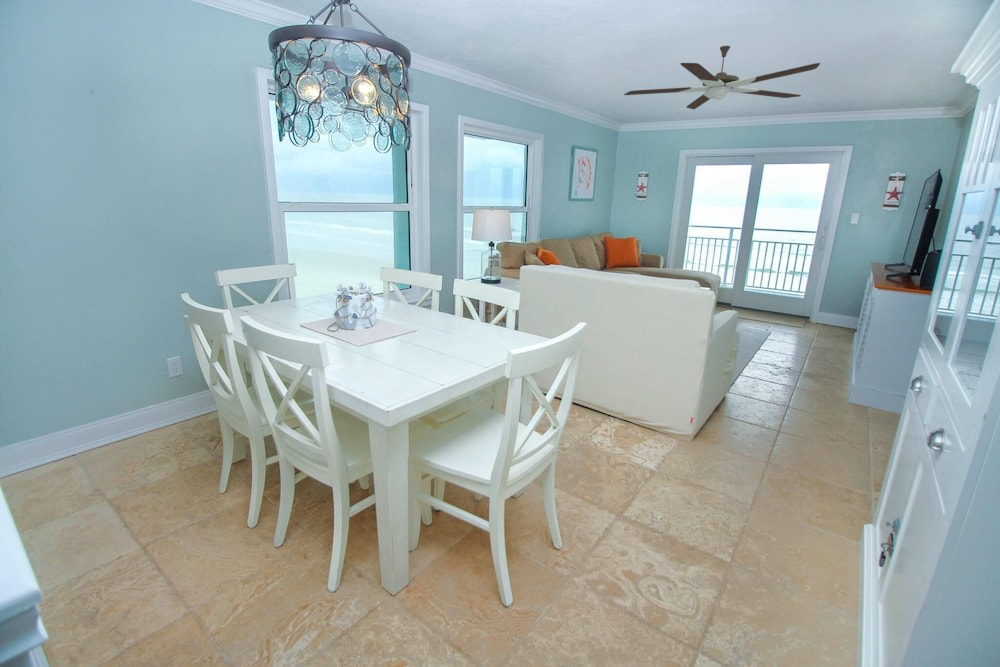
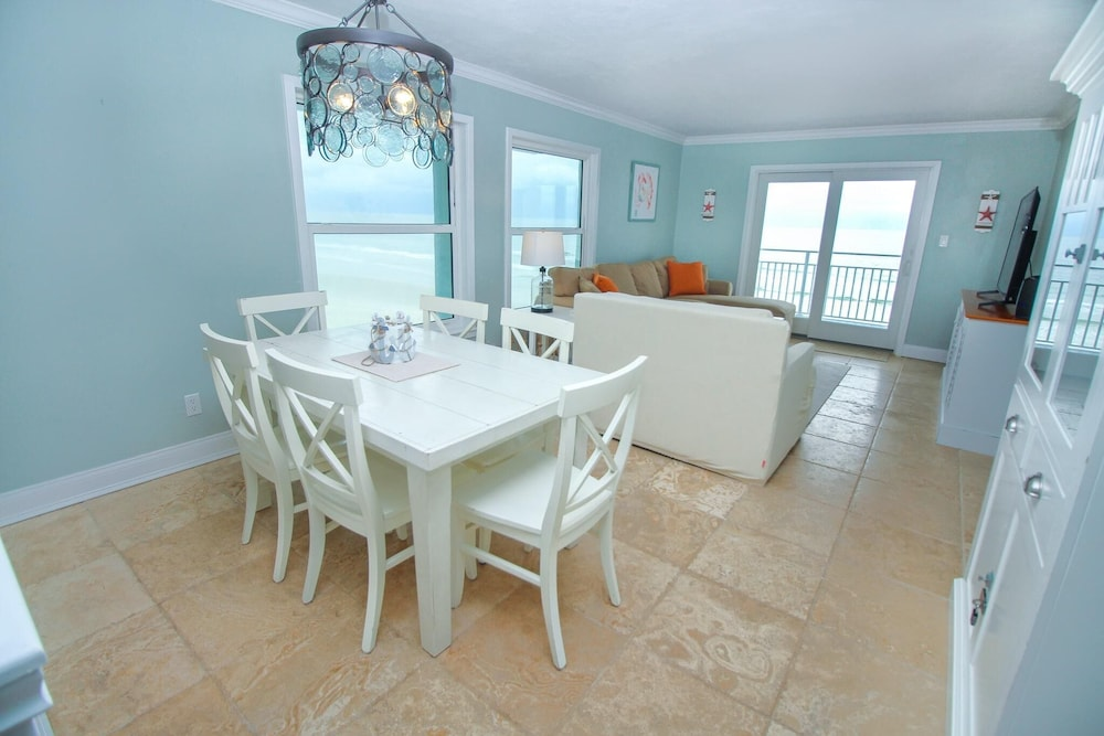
- ceiling fan [623,45,821,110]
